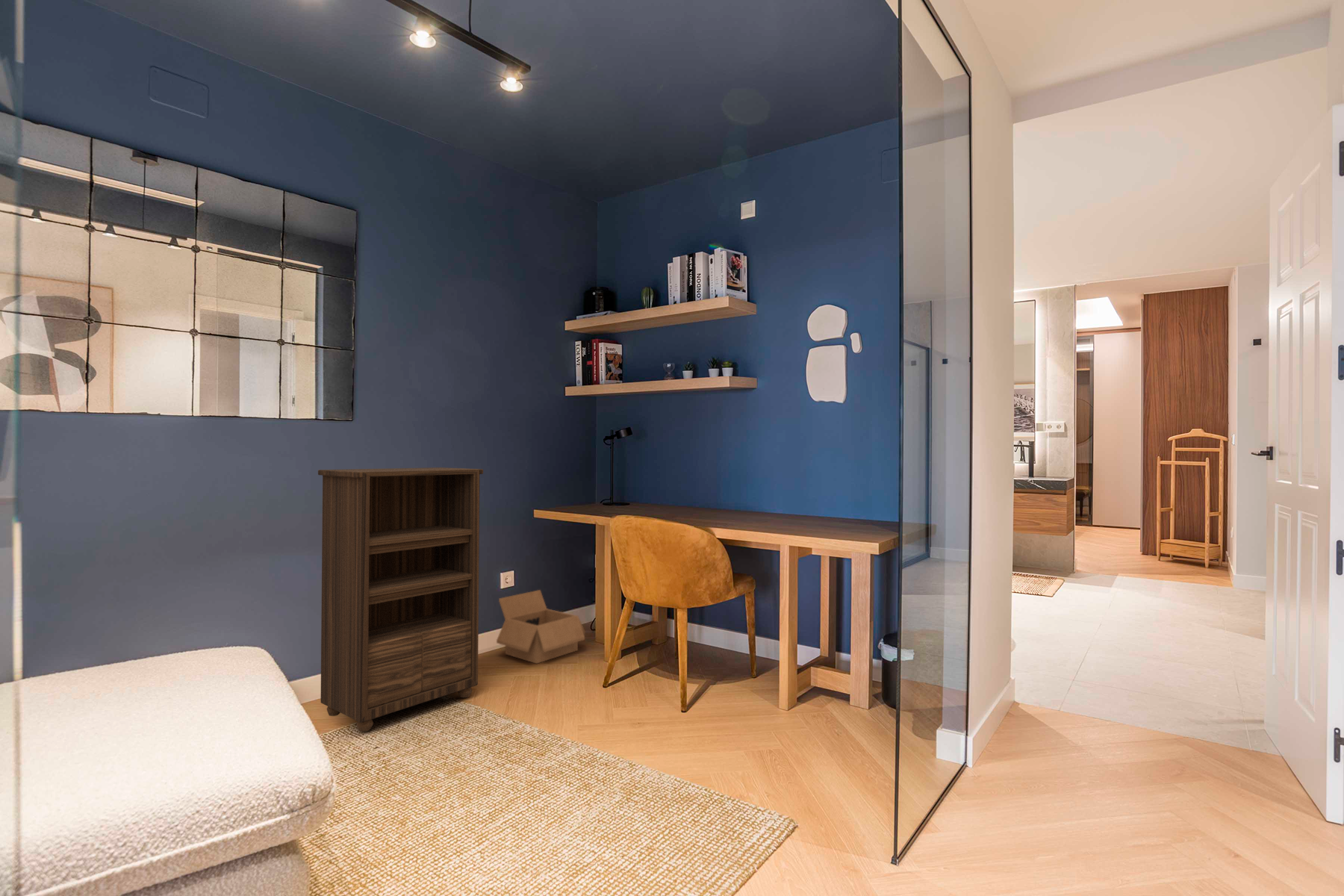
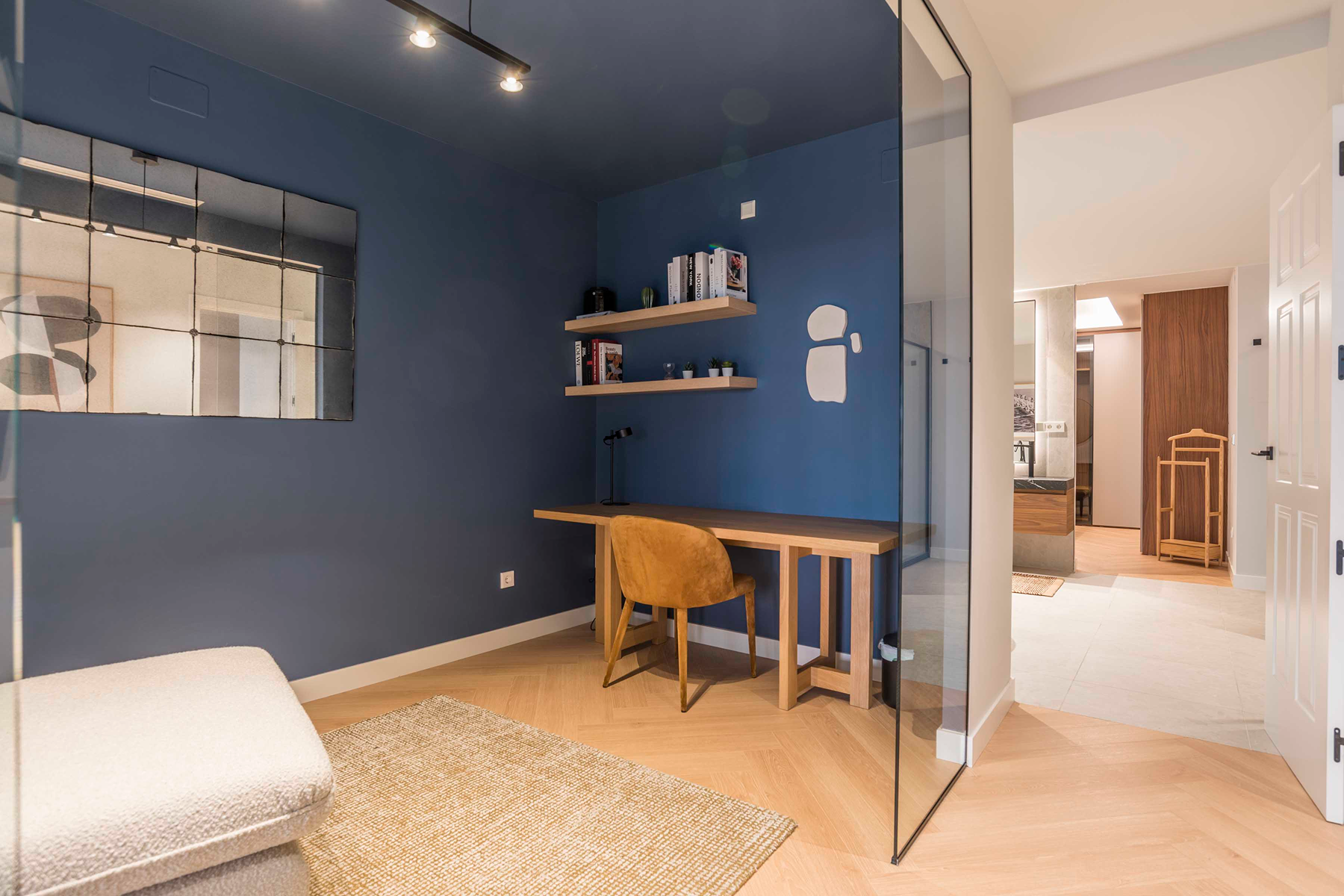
- box [496,589,586,665]
- bookshelf [317,467,484,732]
